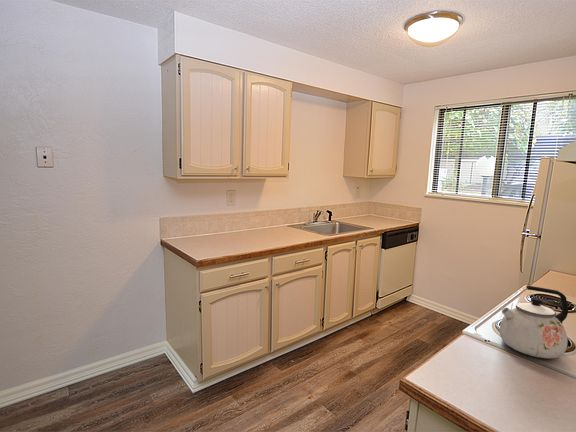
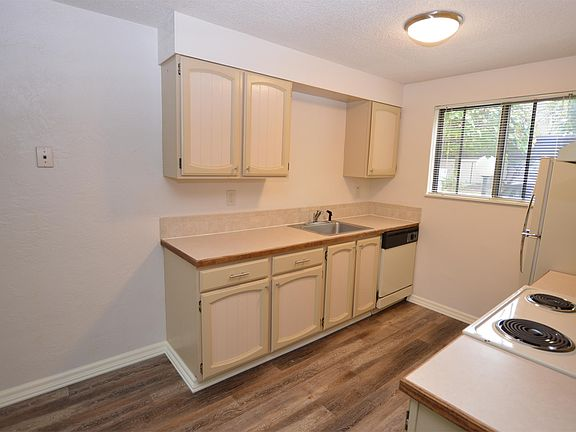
- kettle [499,285,569,359]
